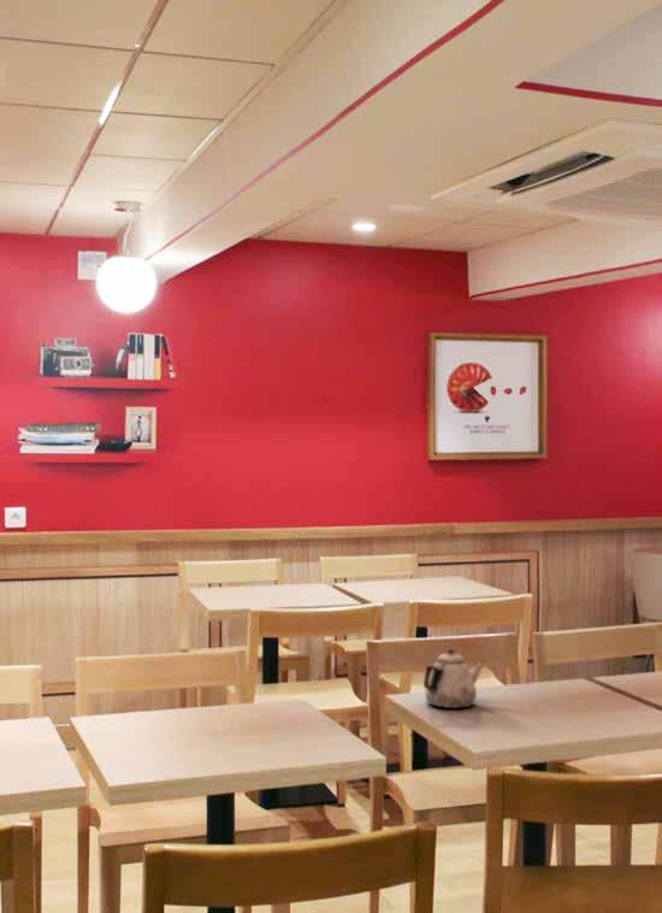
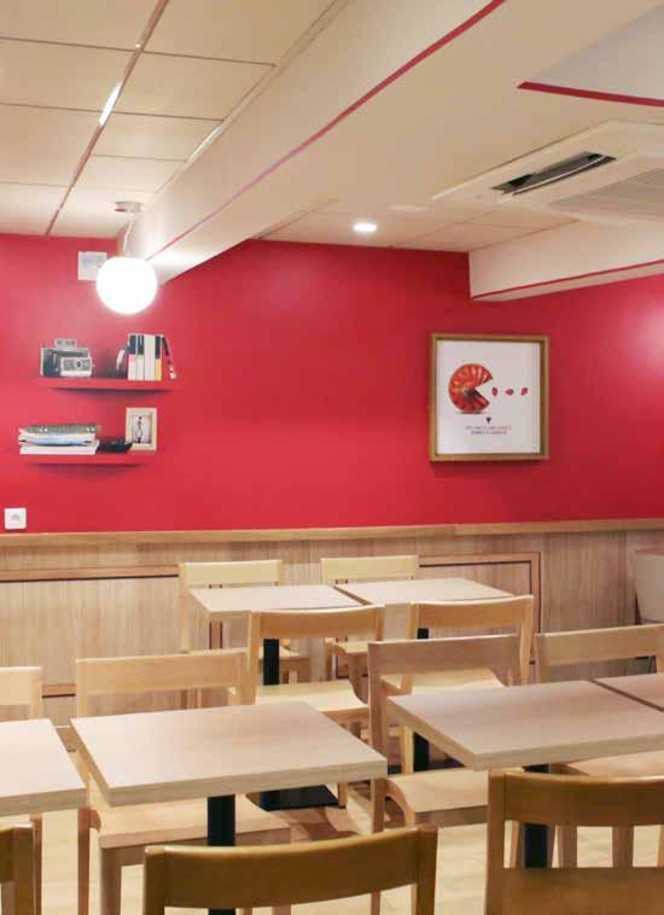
- teapot [422,648,485,709]
